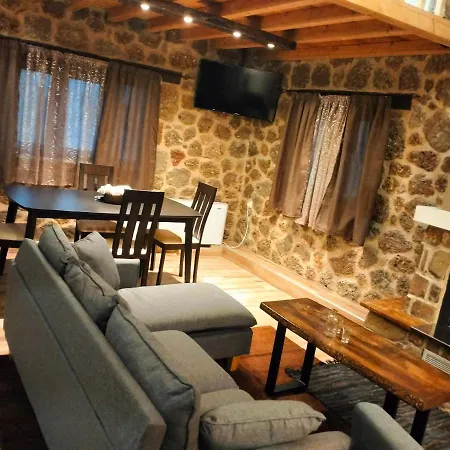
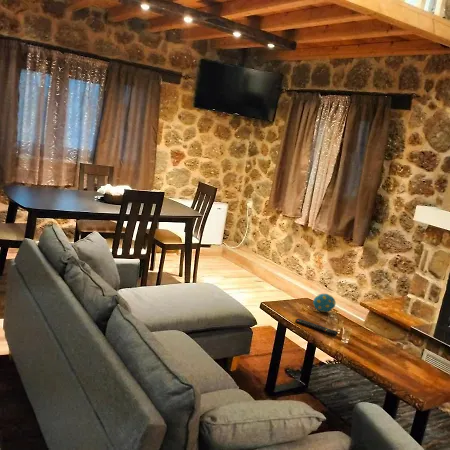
+ remote control [294,317,339,337]
+ decorative egg [312,293,336,313]
